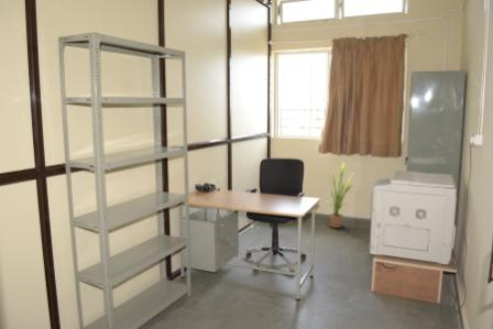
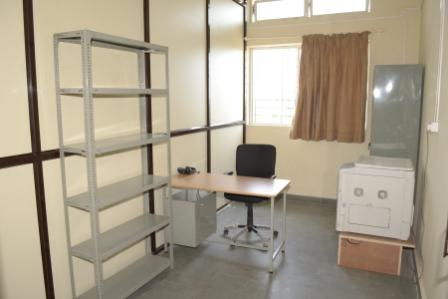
- house plant [319,162,354,229]
